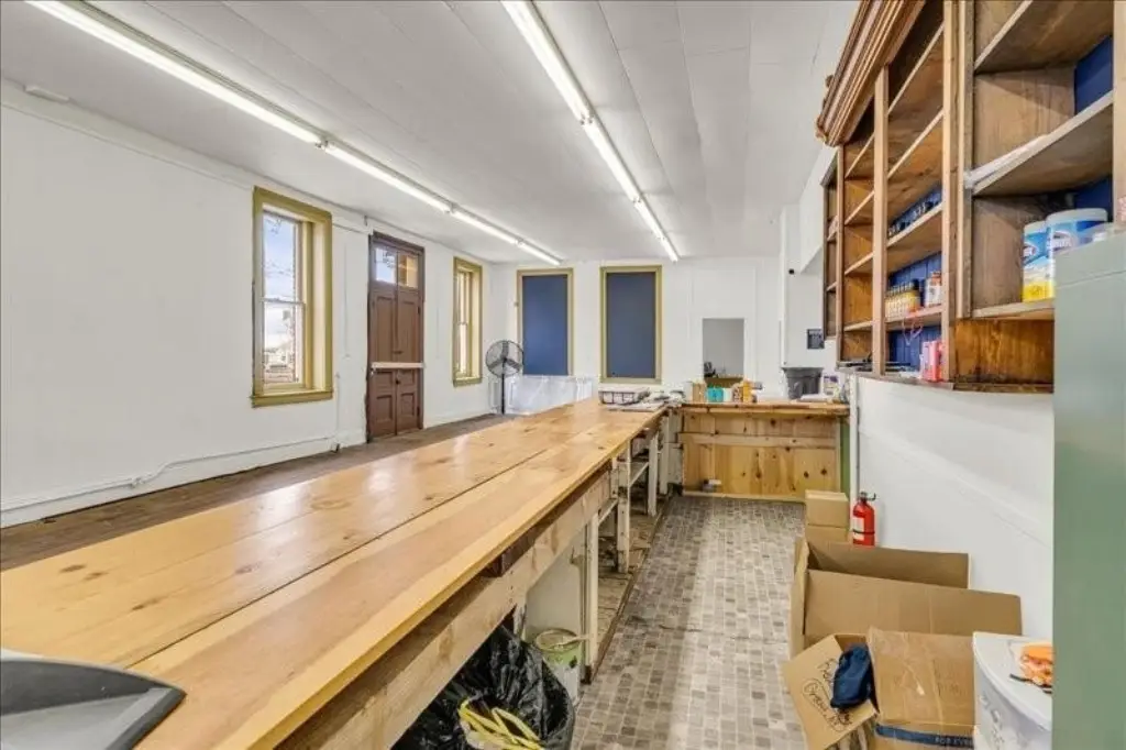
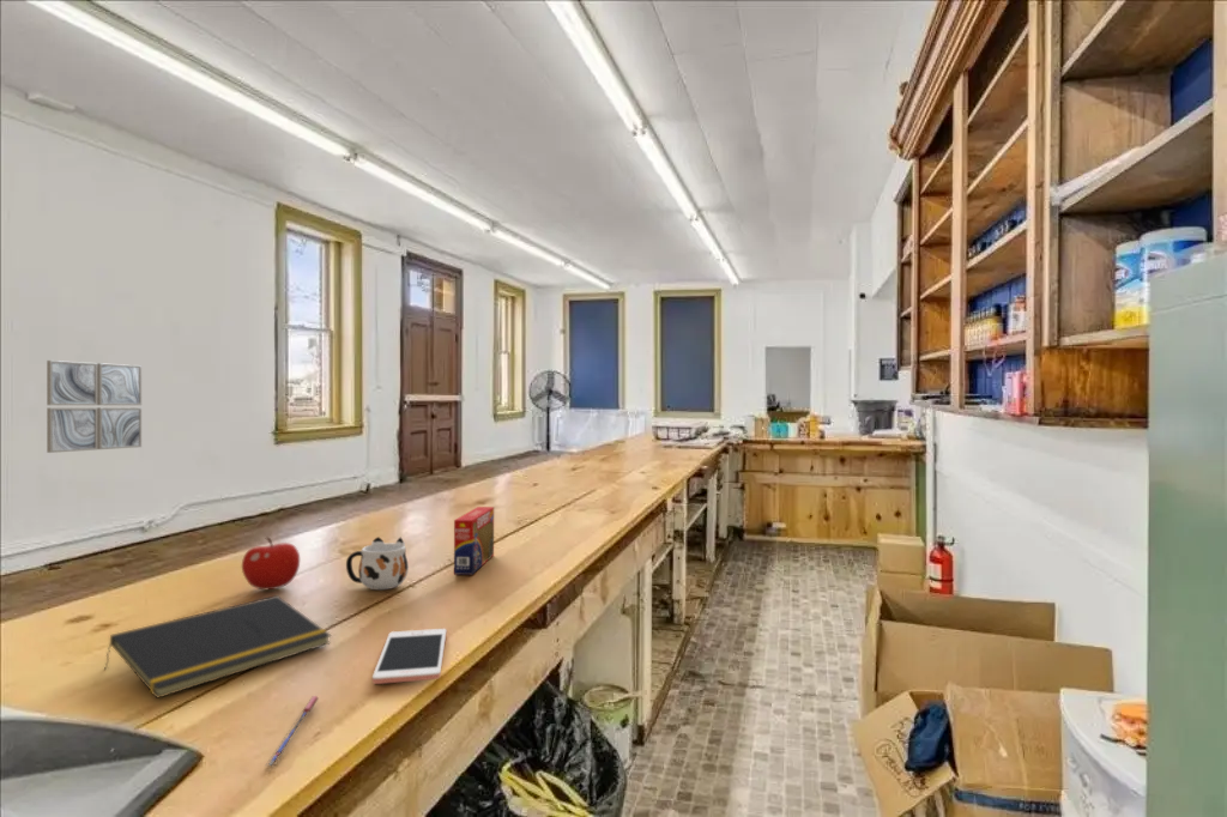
+ wall art [46,359,143,454]
+ pen [264,695,320,768]
+ cell phone [371,628,447,685]
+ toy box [453,506,495,576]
+ mug [345,535,410,591]
+ fruit [241,537,301,591]
+ notepad [103,594,332,700]
